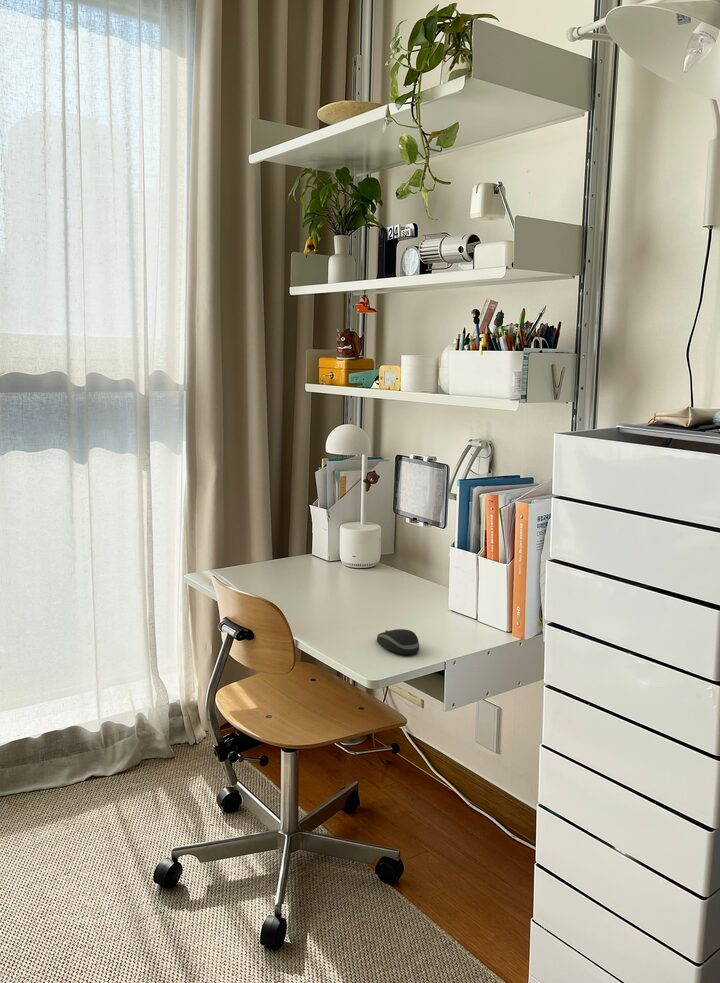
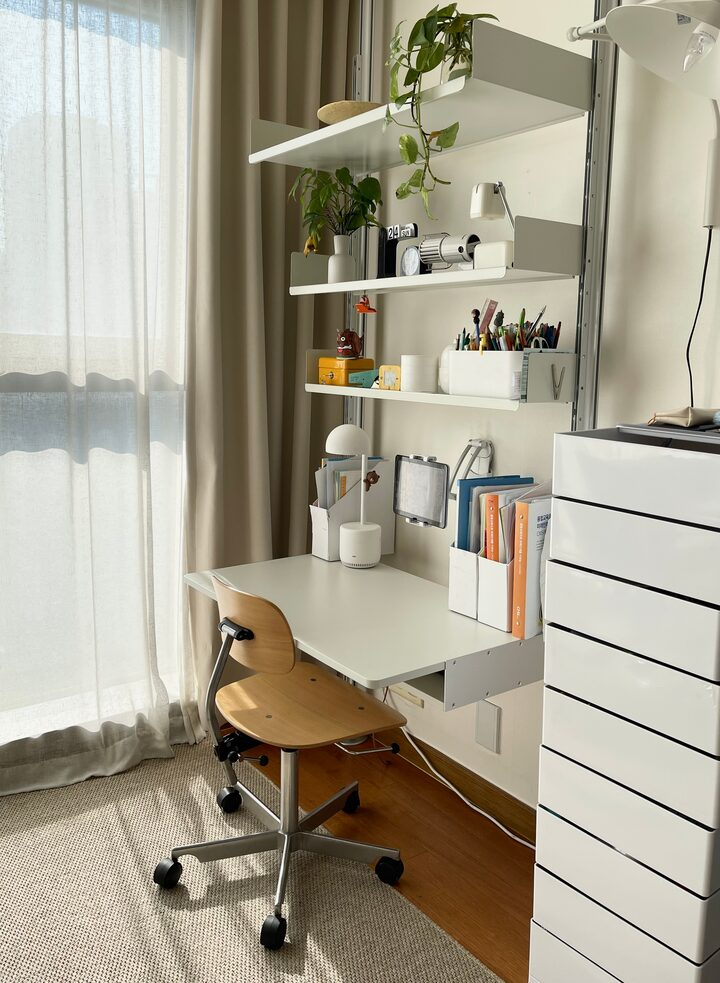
- computer mouse [376,628,420,655]
